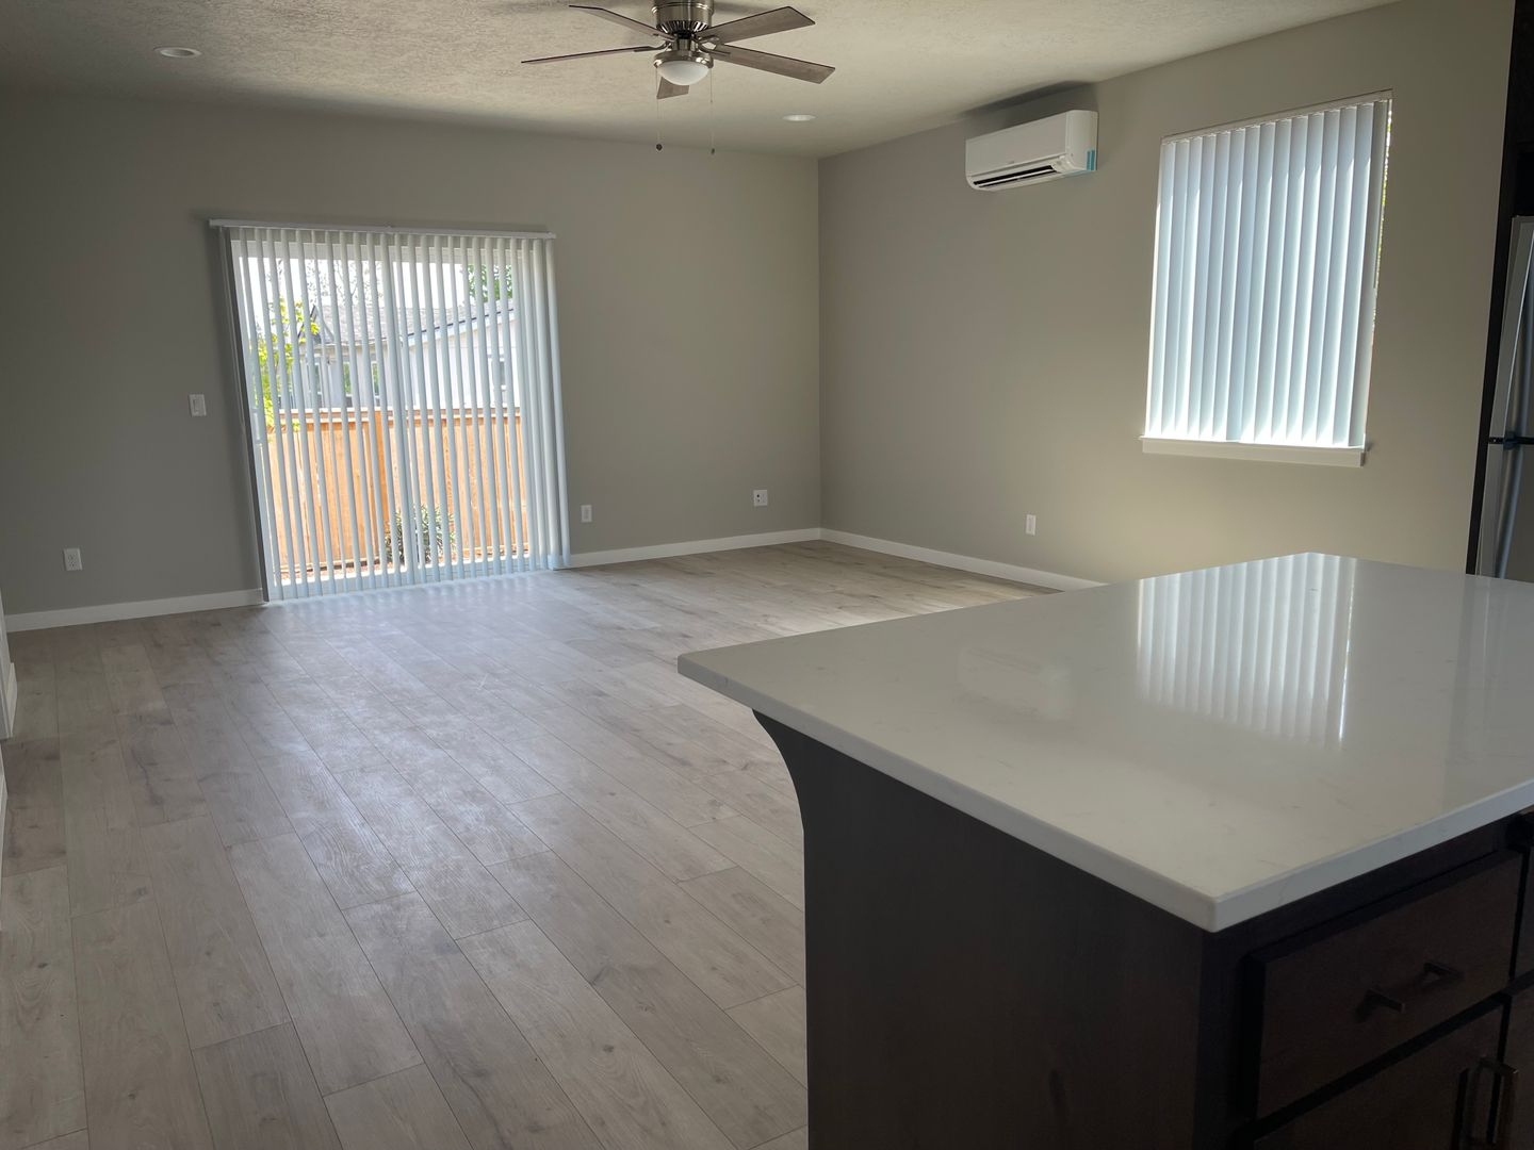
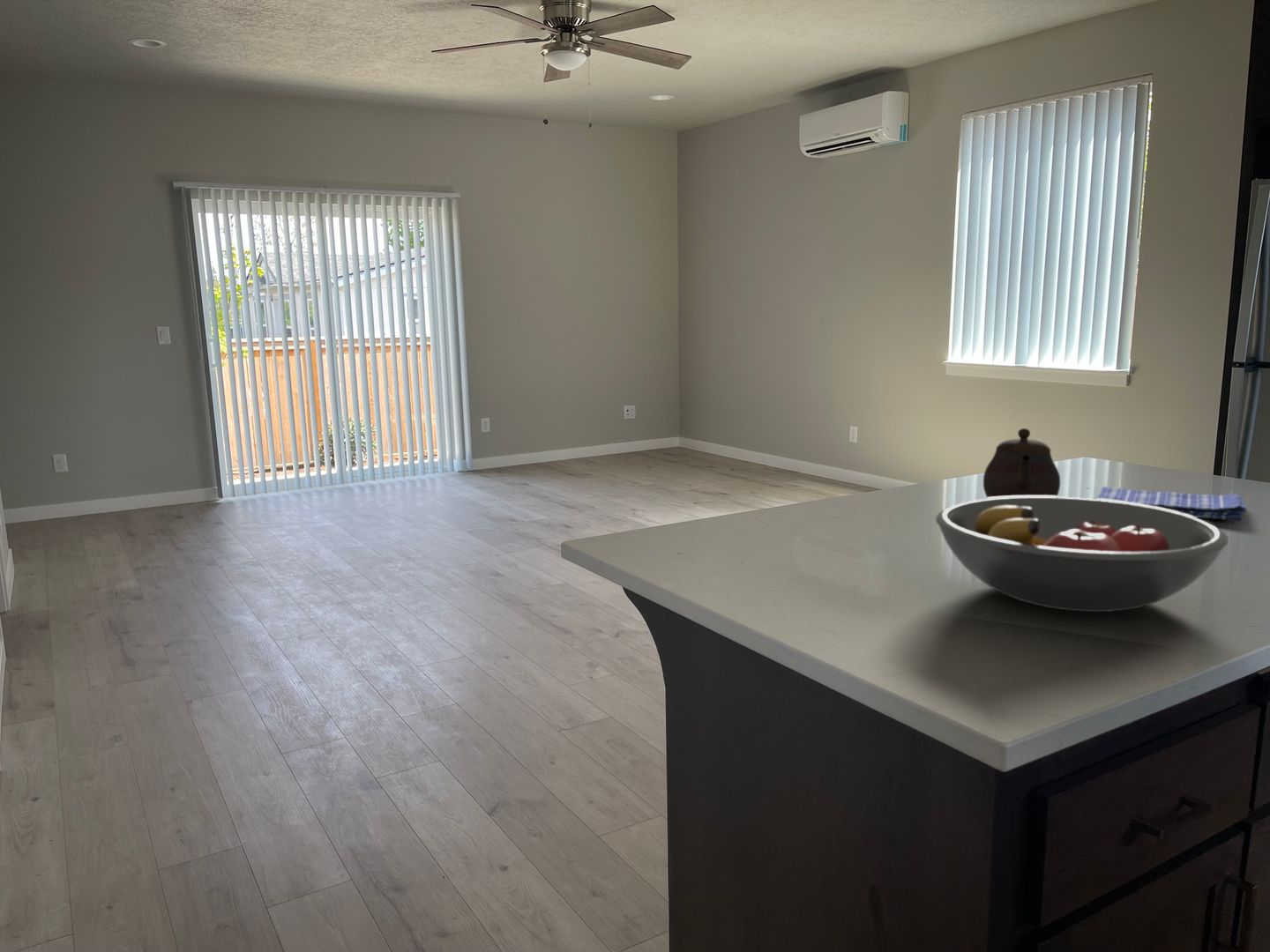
+ dish towel [1096,486,1248,522]
+ teapot [982,428,1061,499]
+ fruit bowl [935,496,1229,613]
